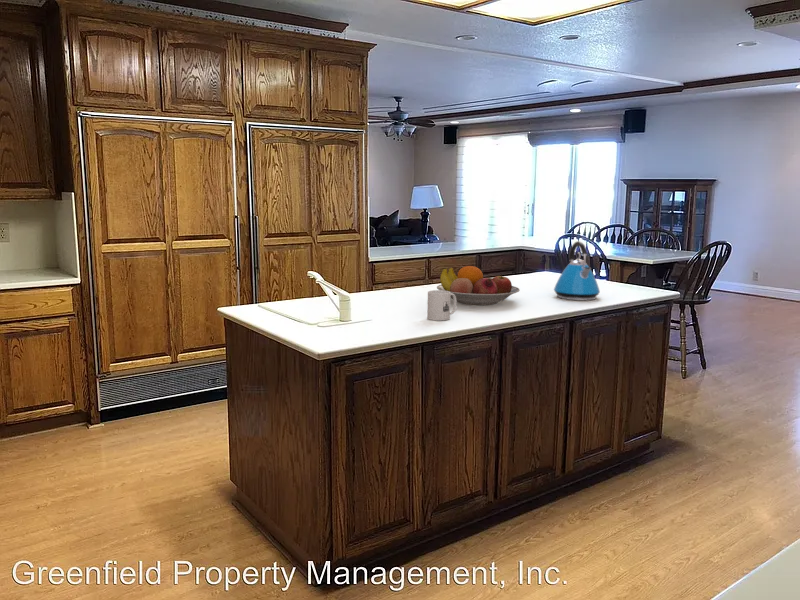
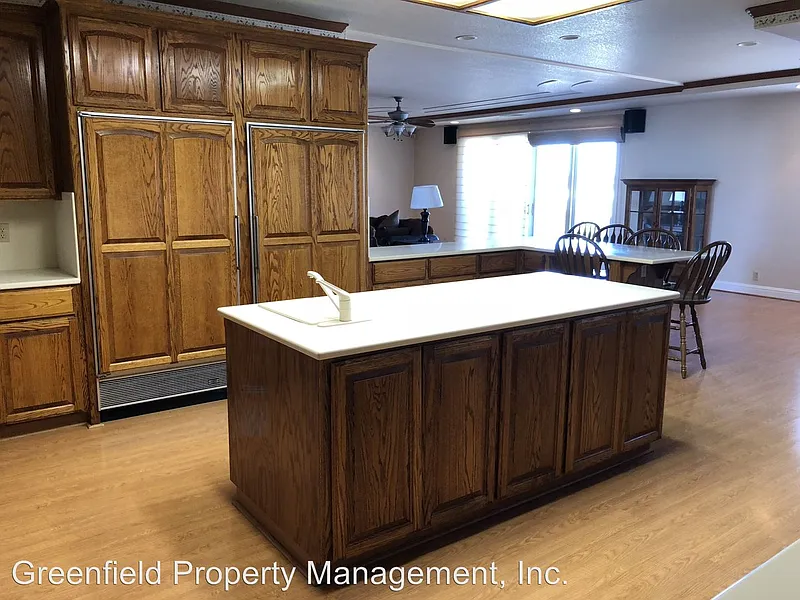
- fruit bowl [436,265,521,306]
- mug [426,289,457,321]
- kettle [553,240,601,301]
